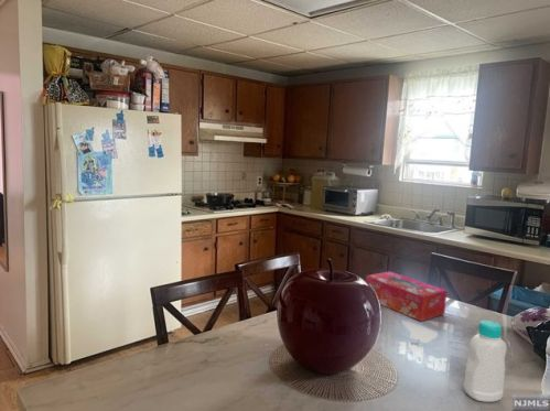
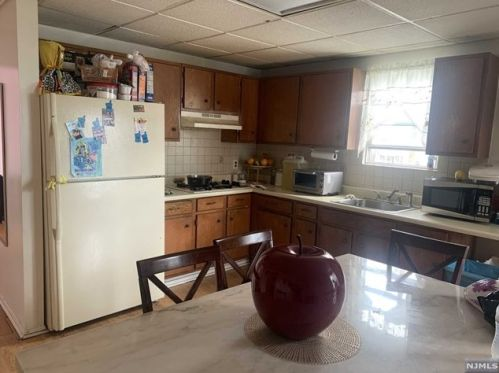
- bottle [463,320,508,403]
- tissue box [365,270,447,323]
